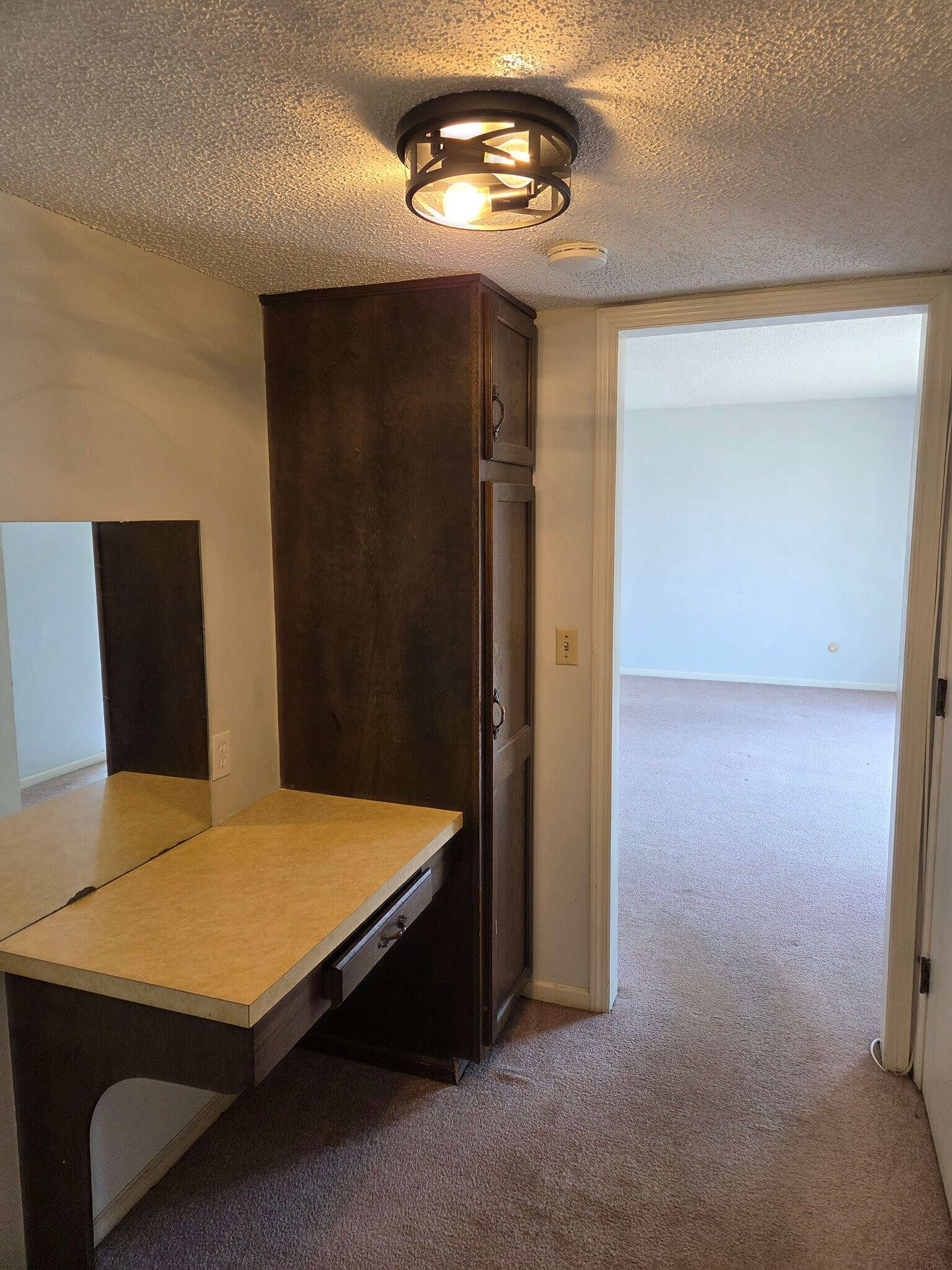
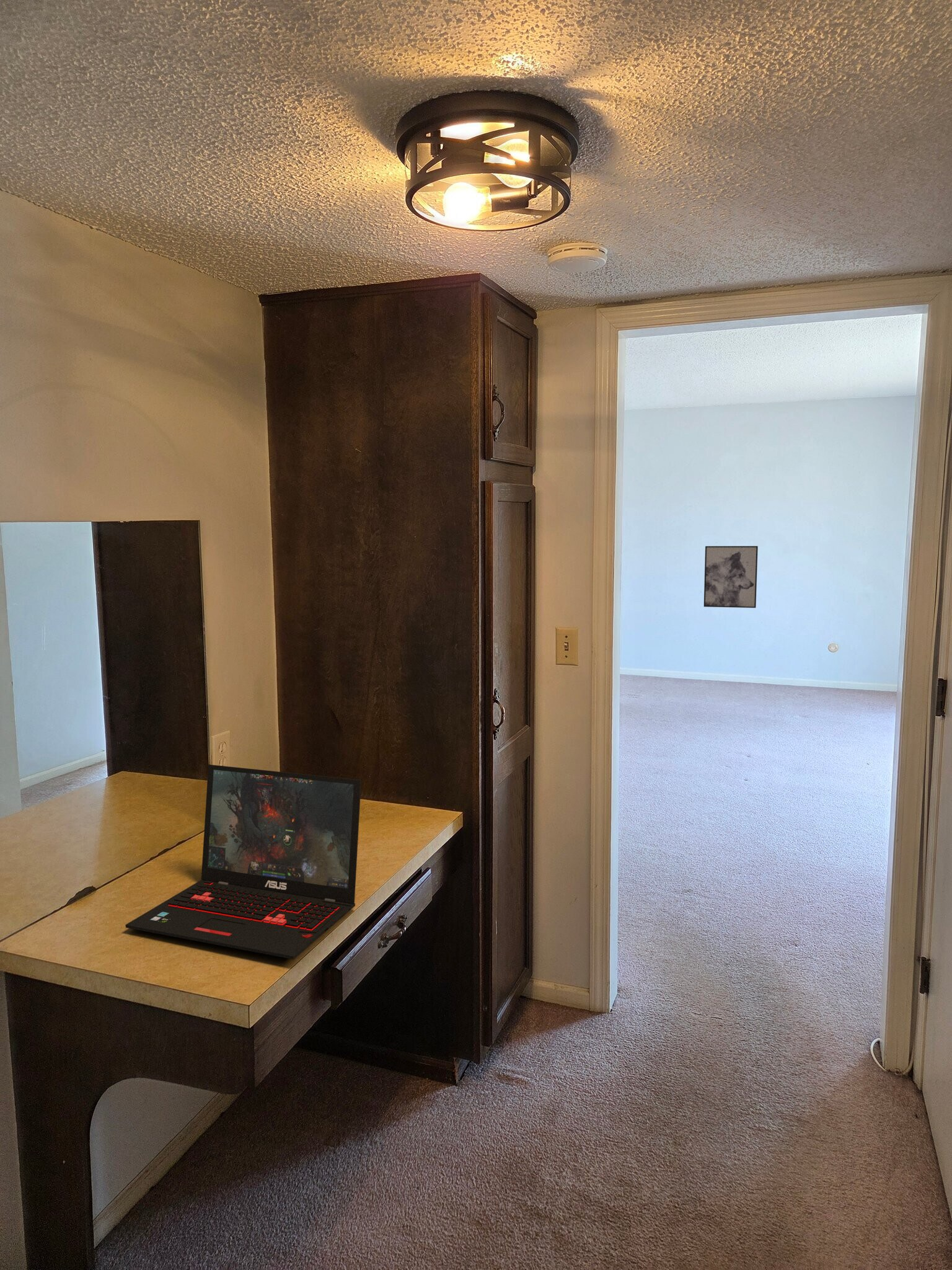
+ wall art [703,545,759,608]
+ laptop [125,764,362,960]
